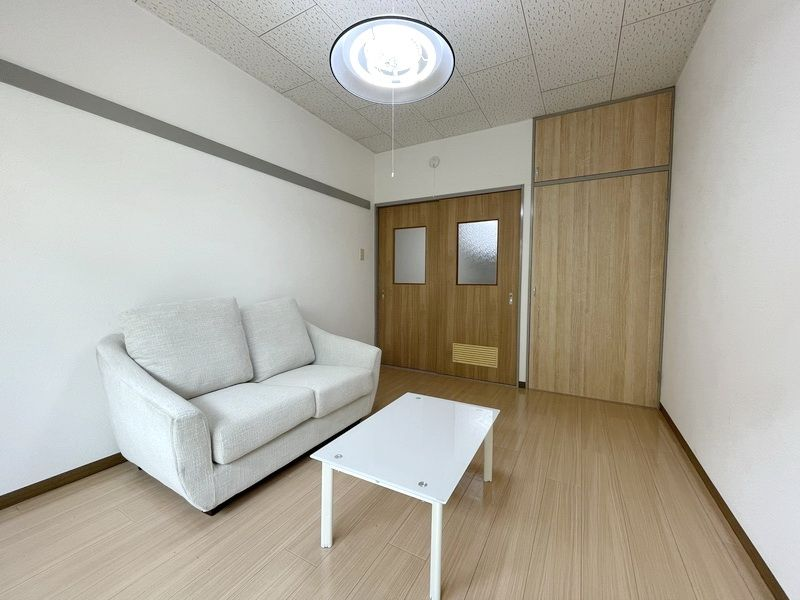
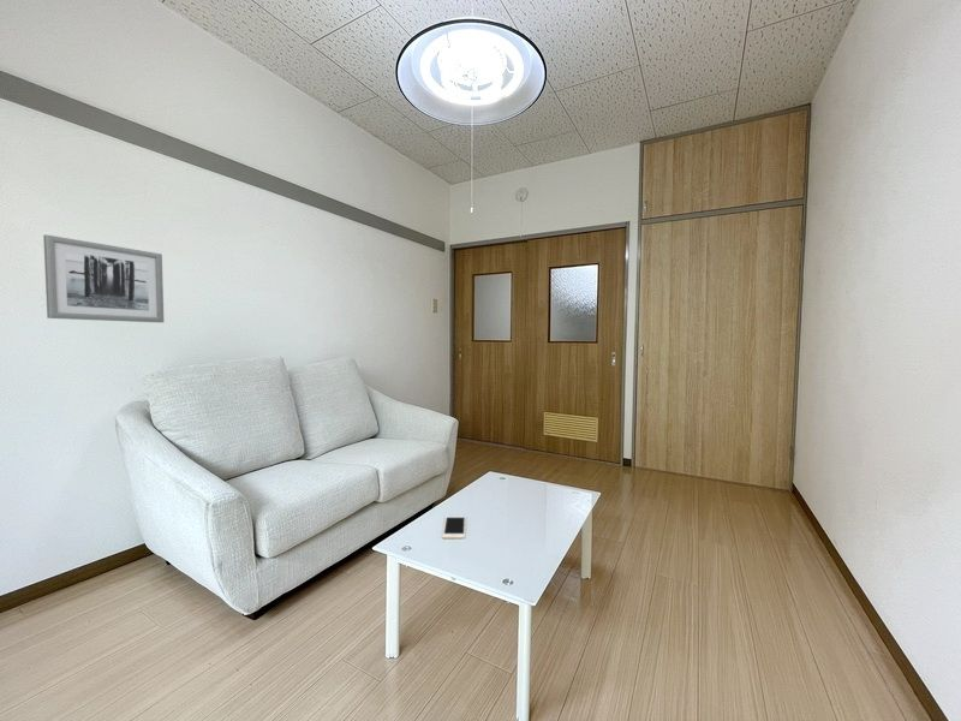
+ cell phone [441,514,467,540]
+ wall art [42,233,165,323]
